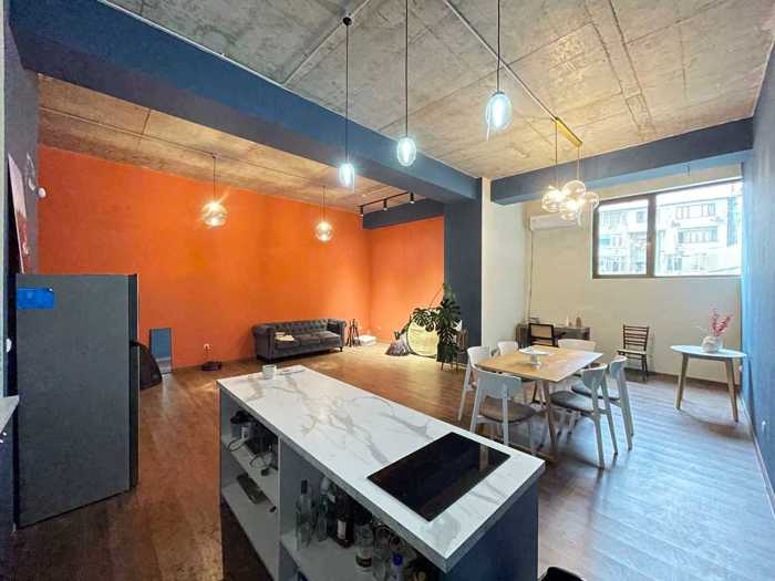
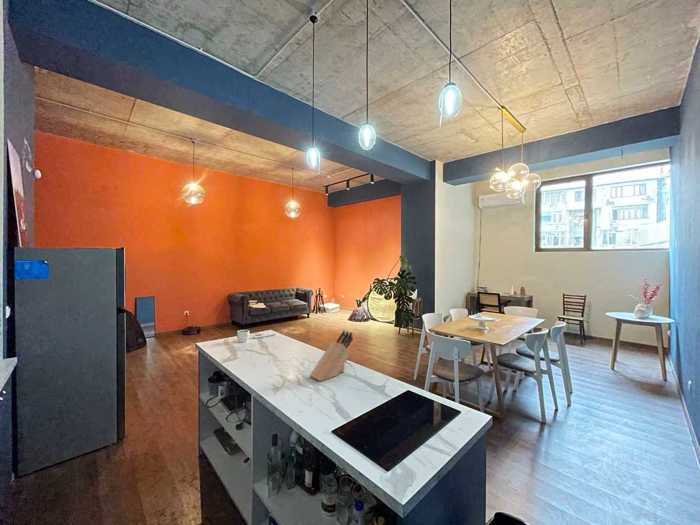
+ knife block [309,329,354,382]
